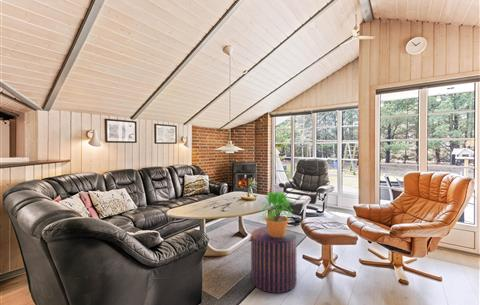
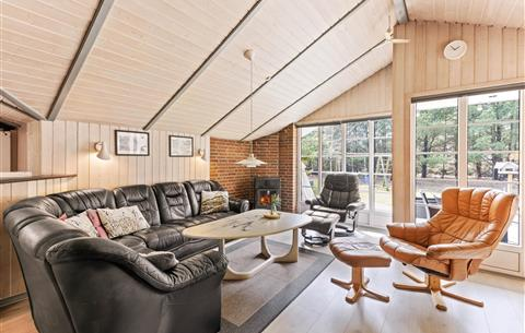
- potted plant [260,189,294,238]
- stool [250,226,297,294]
